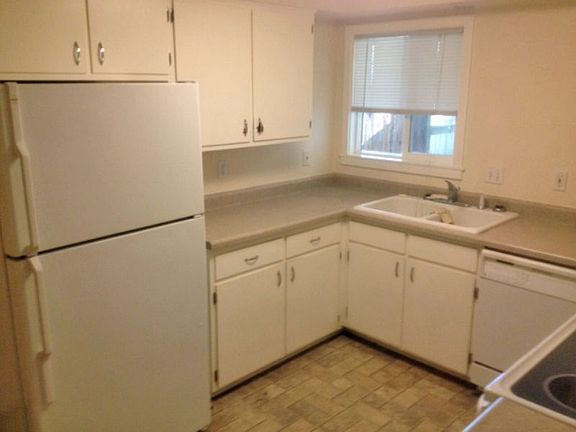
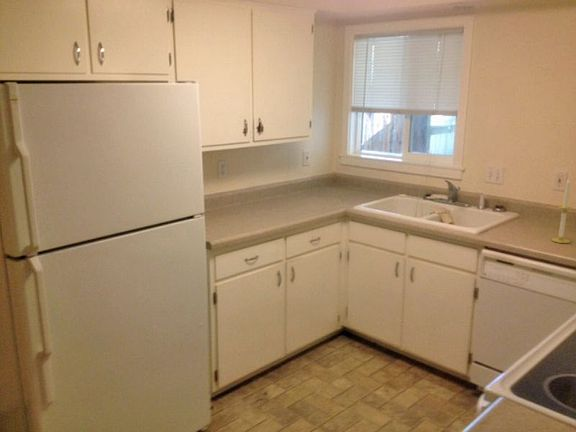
+ candle [550,178,574,244]
